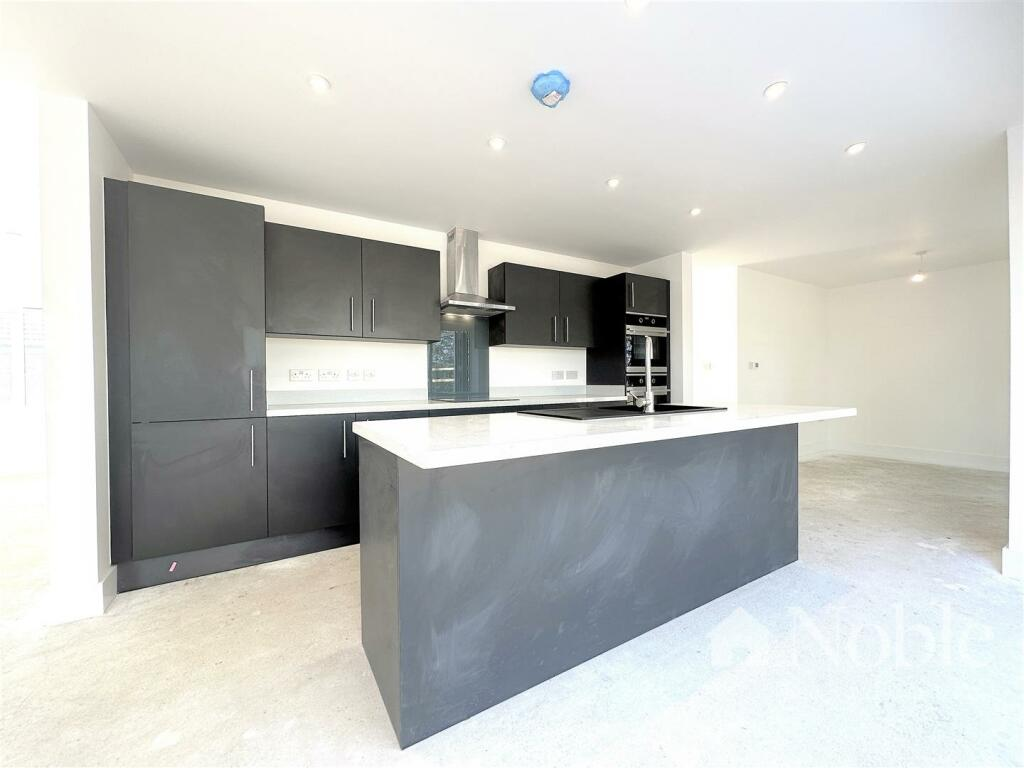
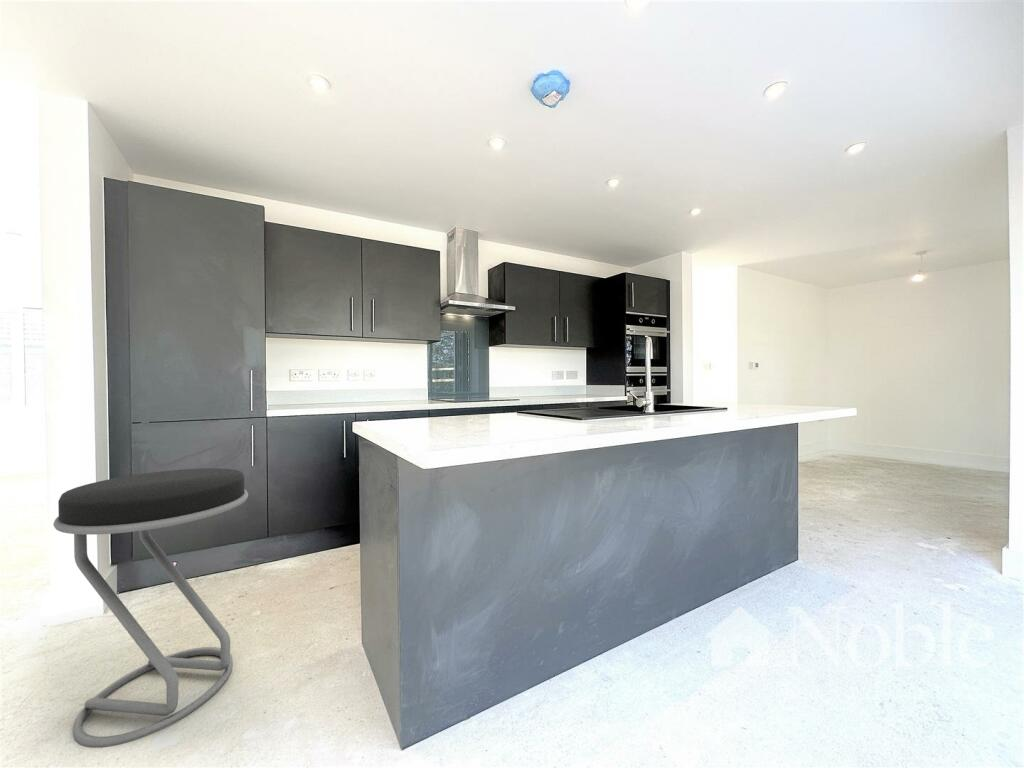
+ stool [52,467,249,749]
